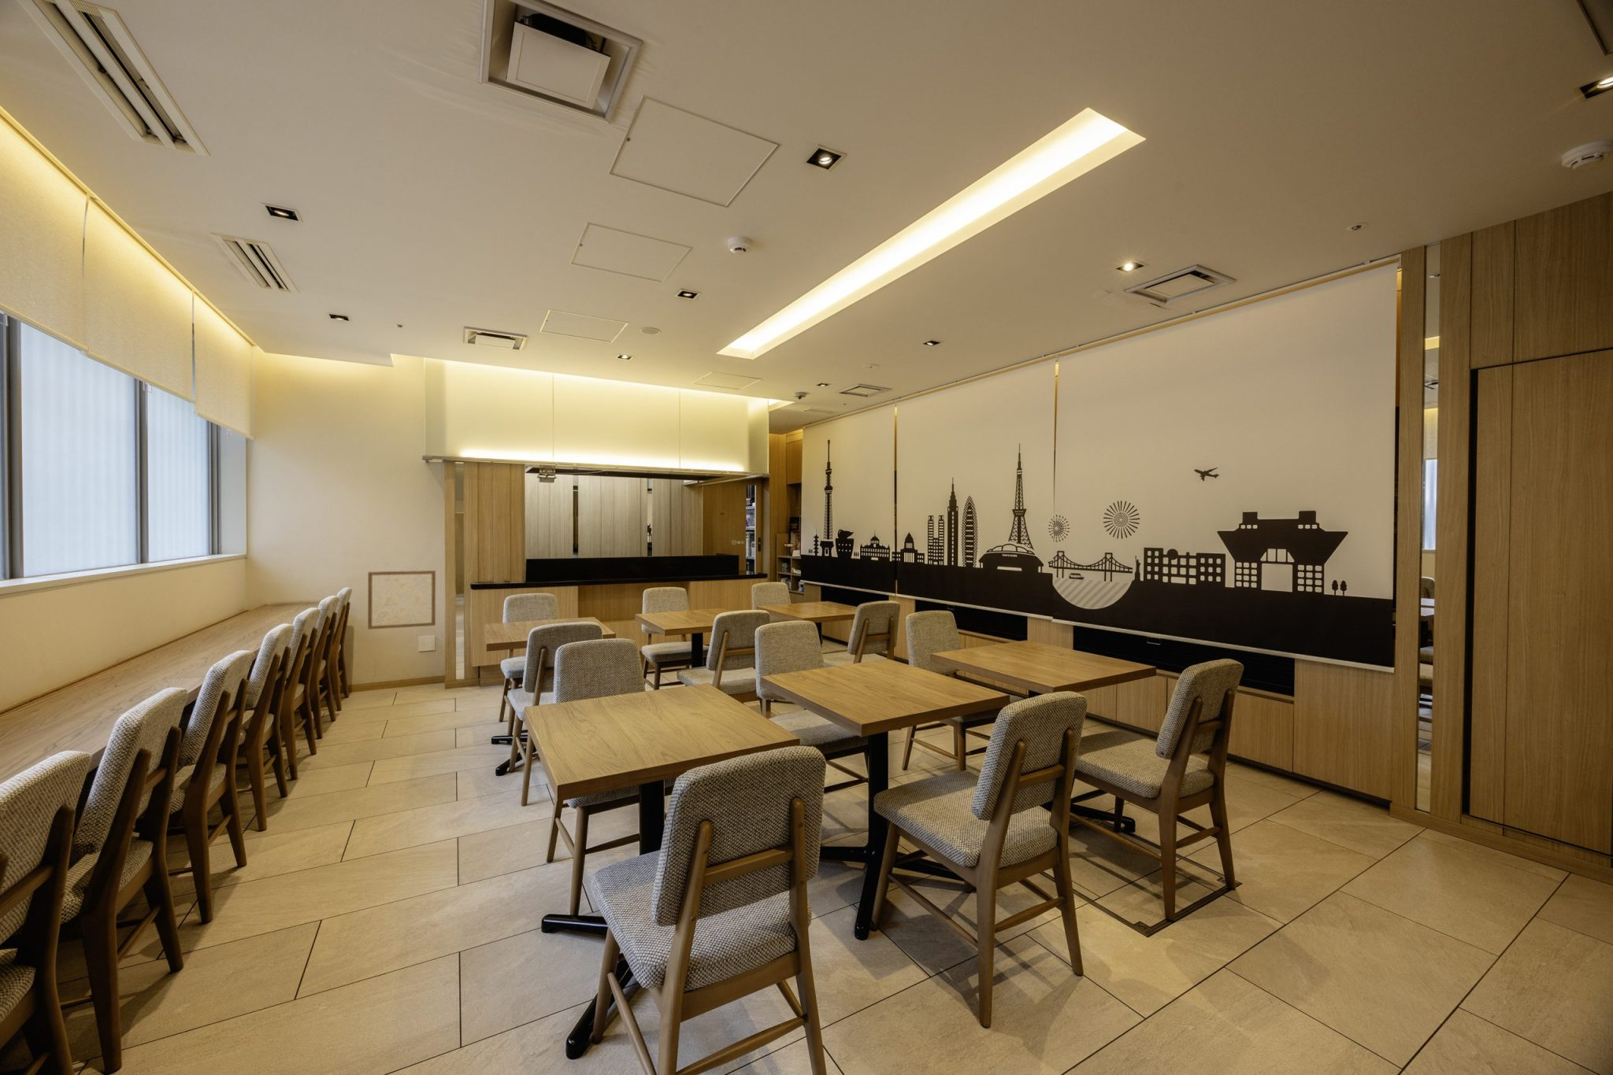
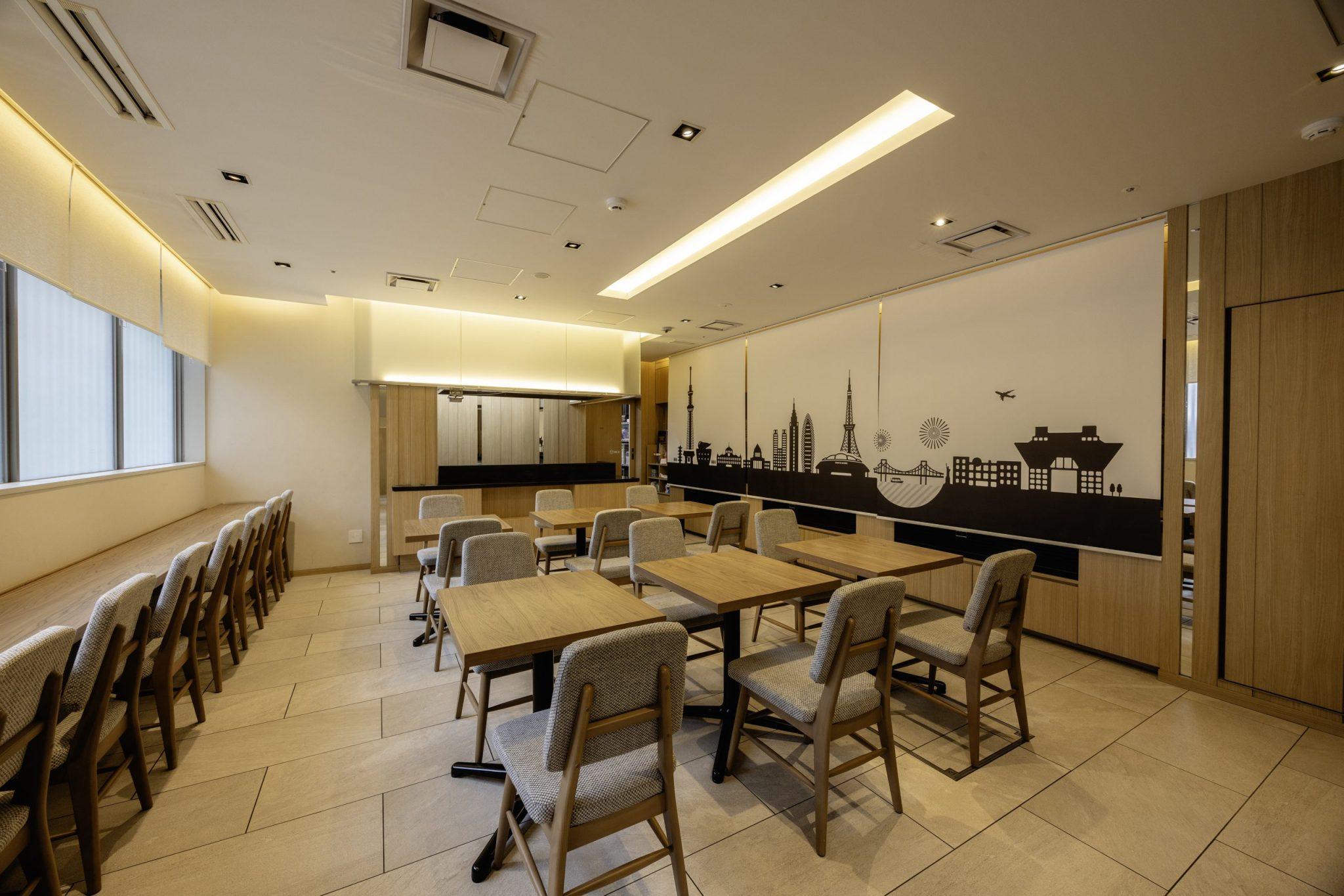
- wall art [367,570,437,630]
